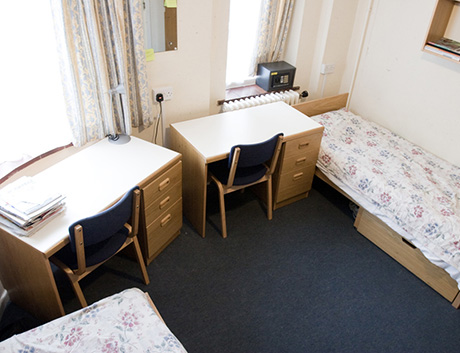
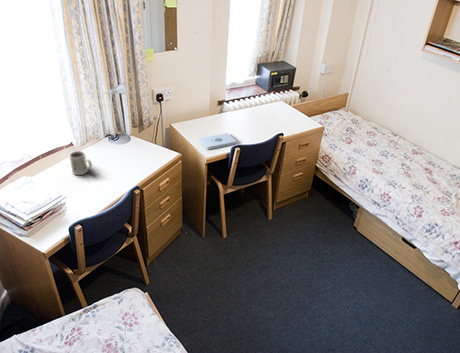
+ notepad [197,132,237,150]
+ mug [69,150,93,176]
